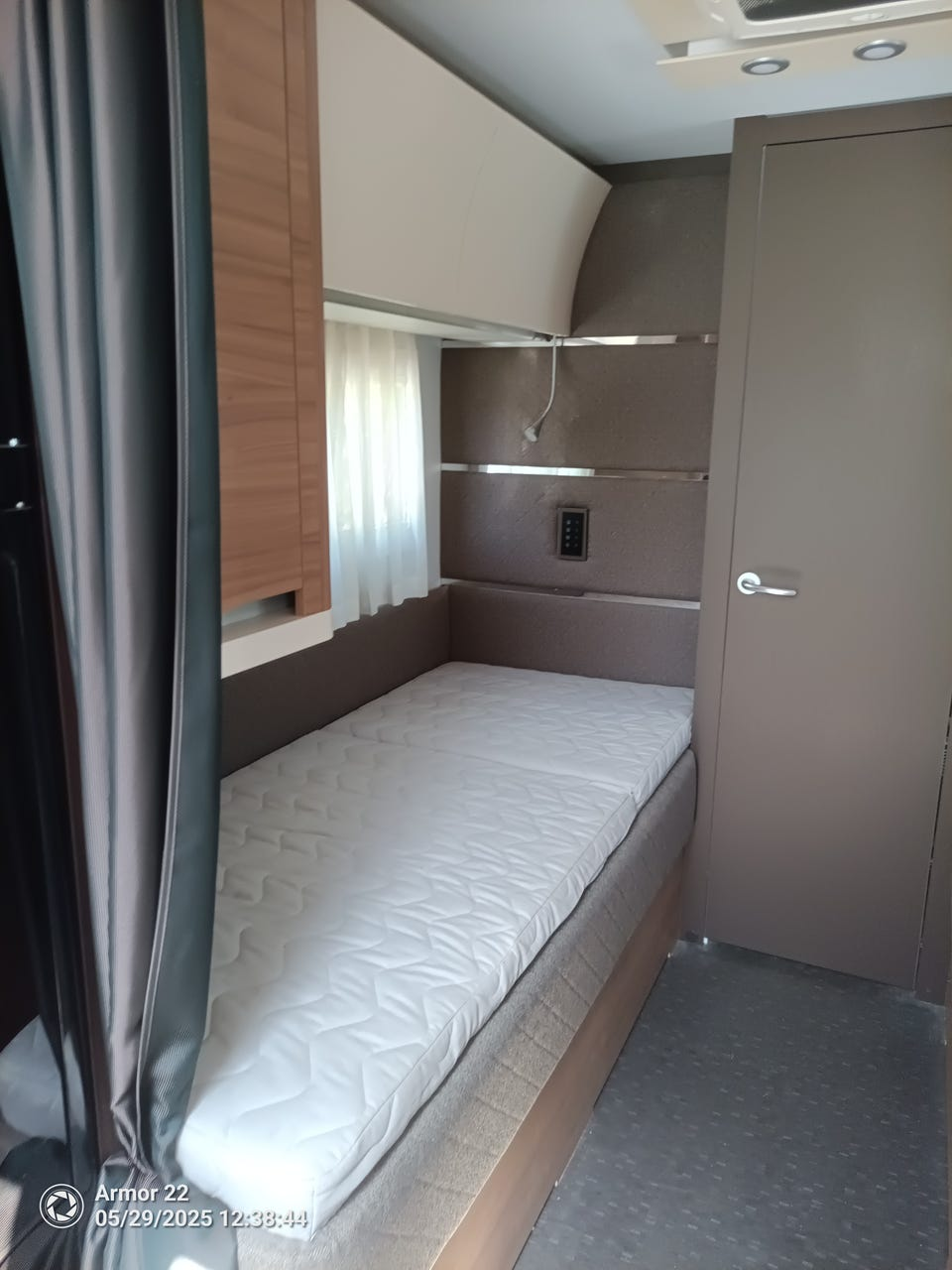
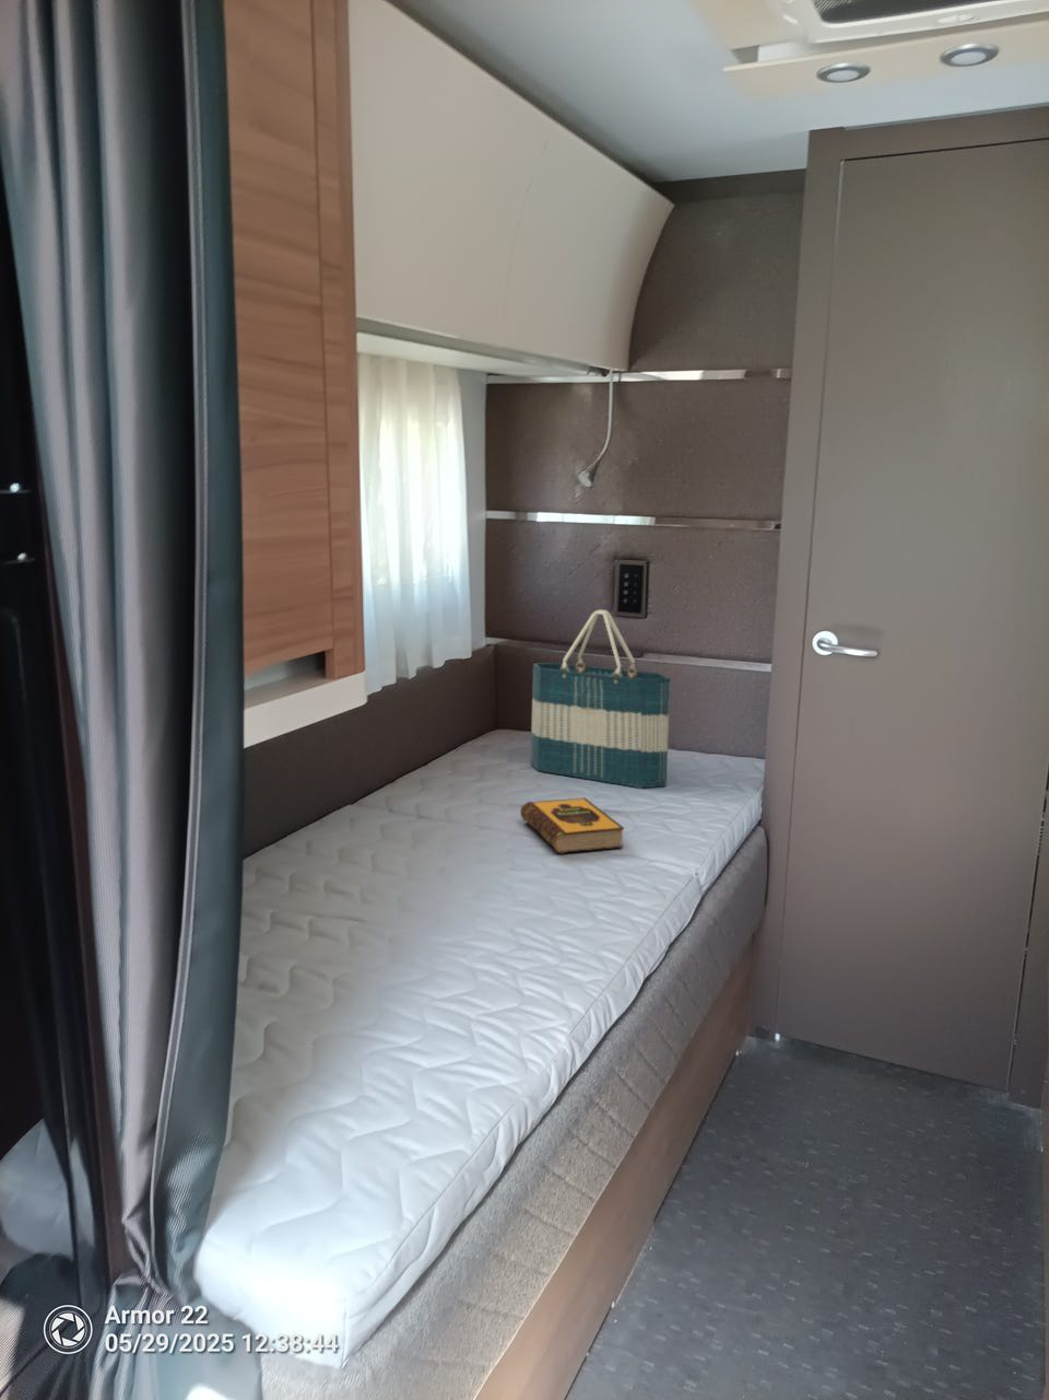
+ hardback book [519,797,625,855]
+ tote bag [530,610,671,788]
